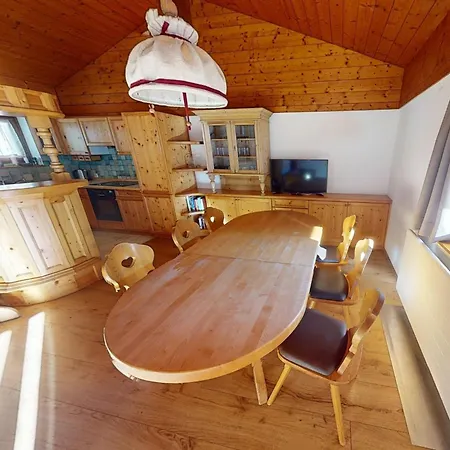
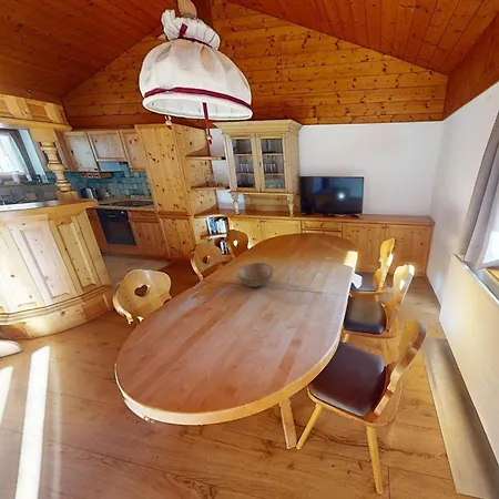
+ bowl [236,262,274,287]
